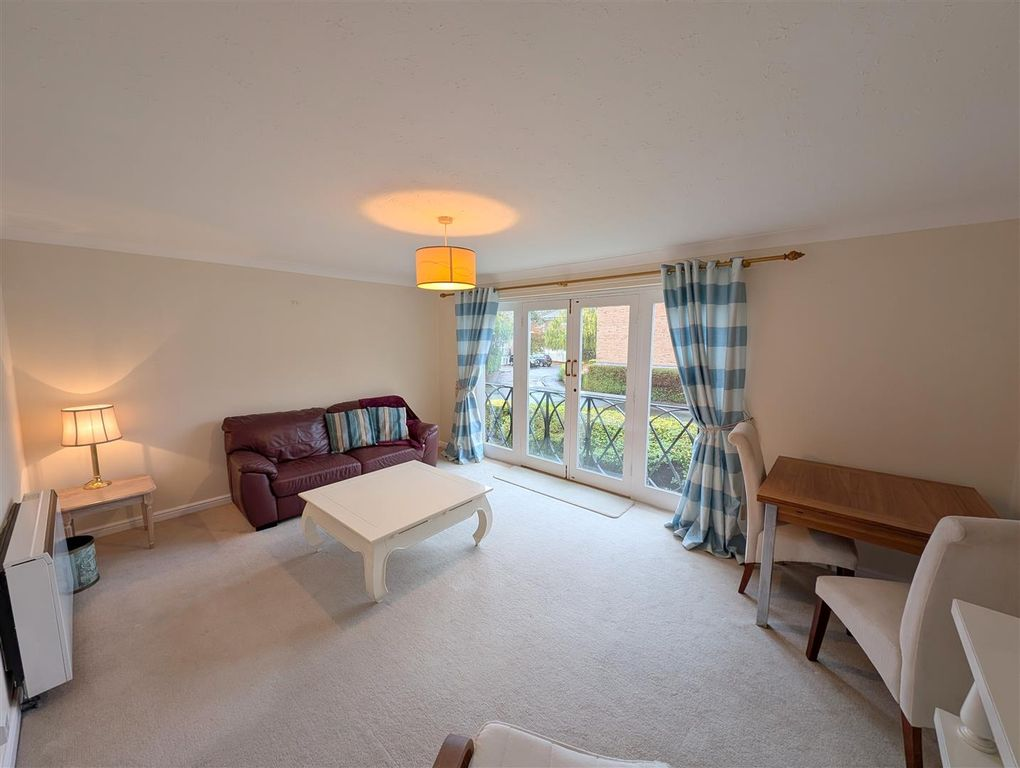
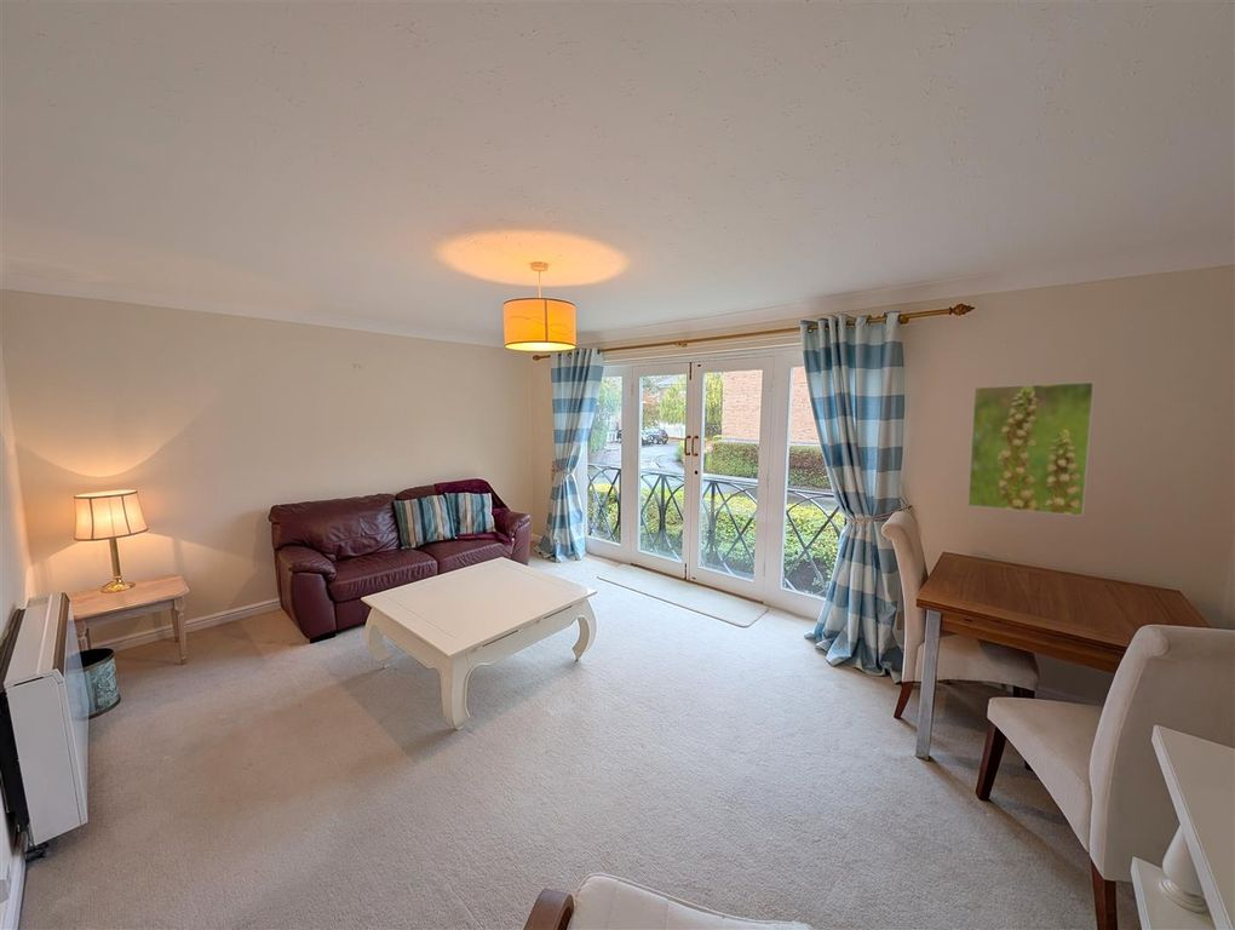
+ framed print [966,380,1096,517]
